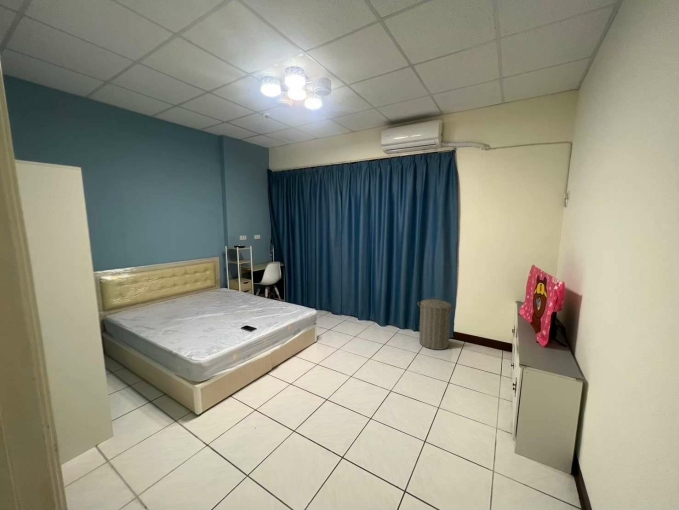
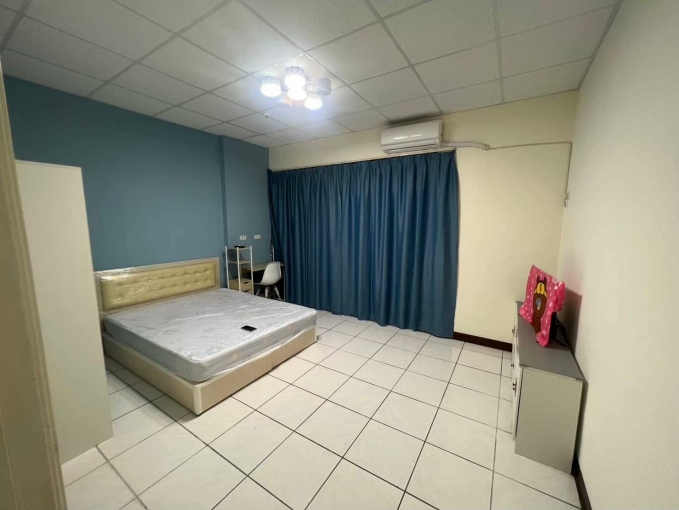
- laundry hamper [417,296,456,351]
